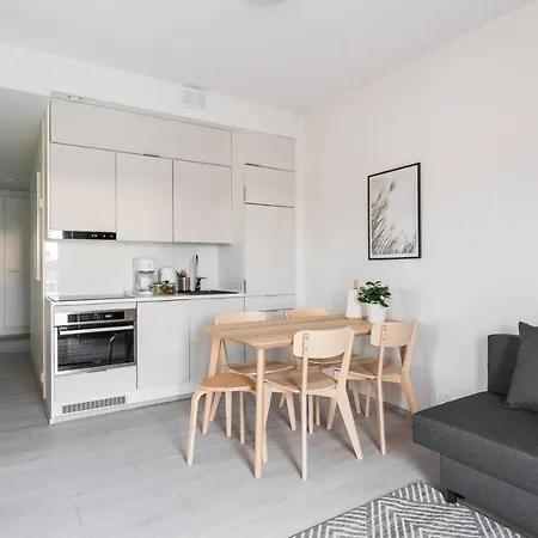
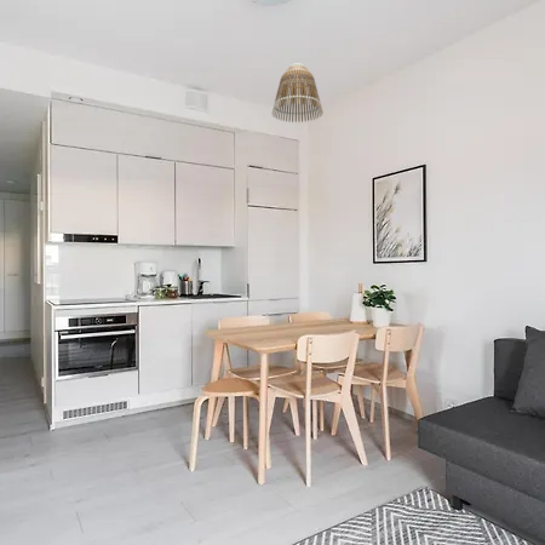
+ lamp shade [271,62,325,124]
